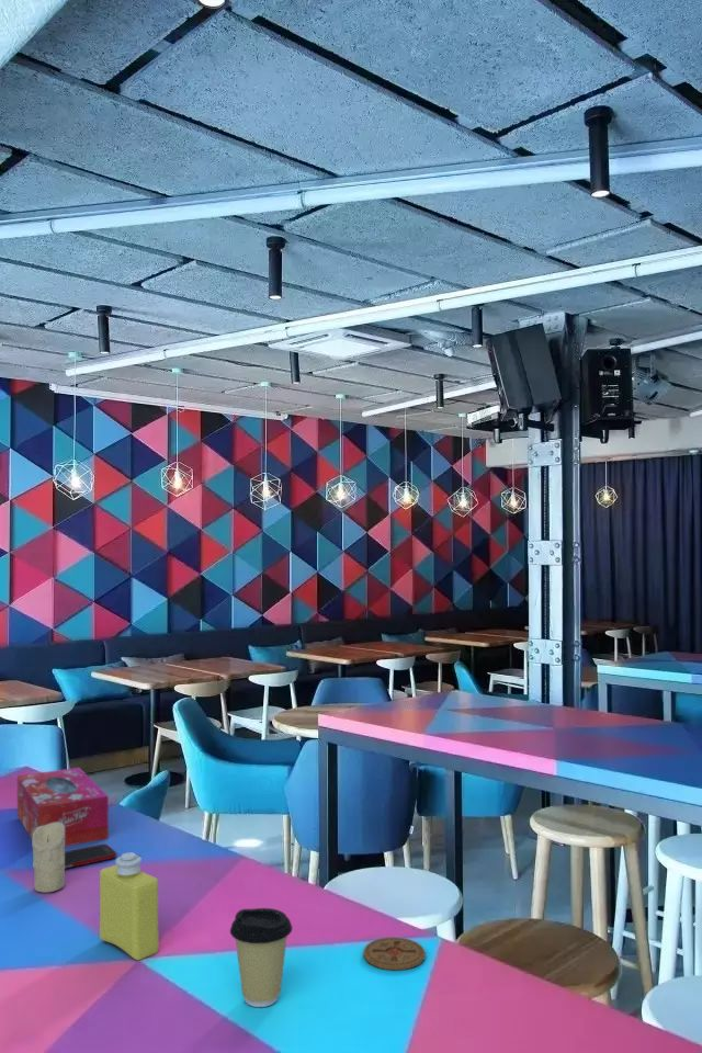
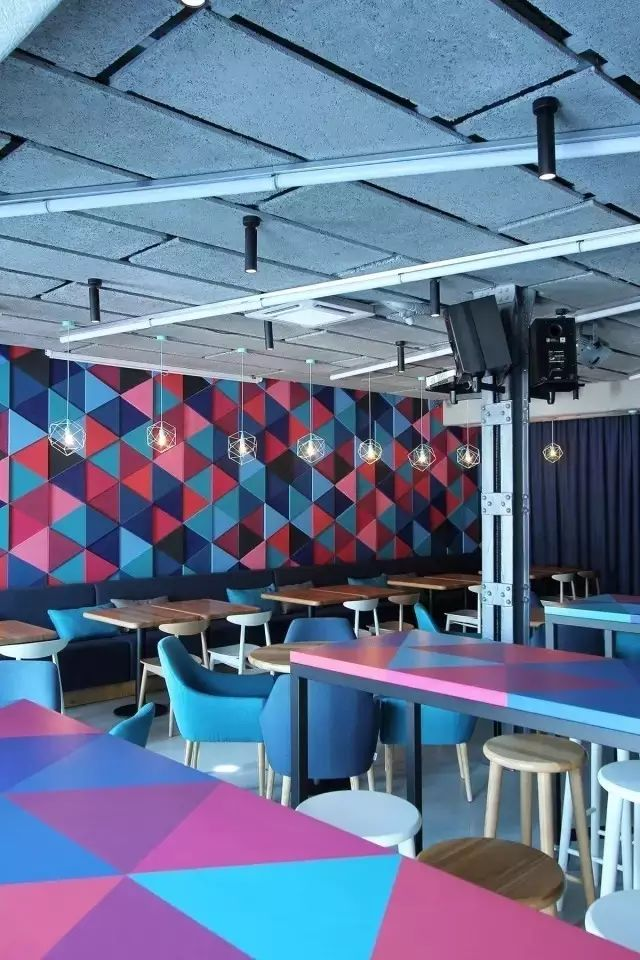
- candle [31,822,66,894]
- tissue box [16,767,110,847]
- coffee cup [229,907,293,1008]
- cell phone [65,842,117,870]
- coaster [362,937,427,971]
- bottle [99,851,160,961]
